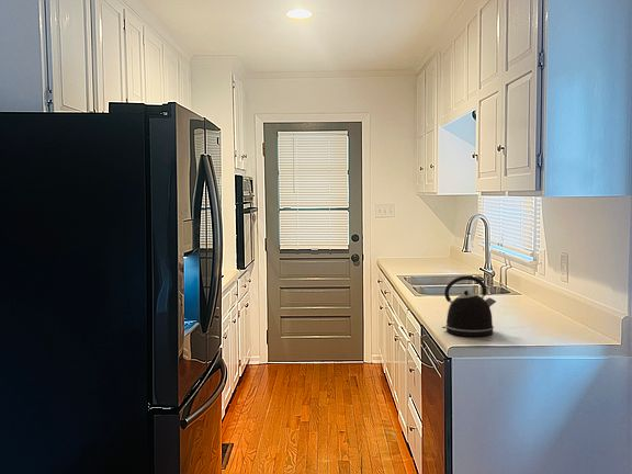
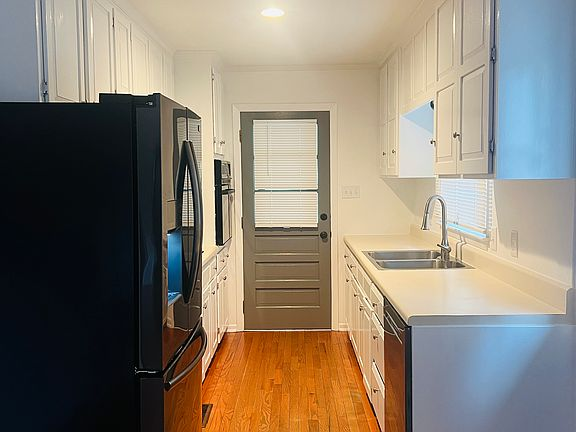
- kettle [441,274,497,337]
